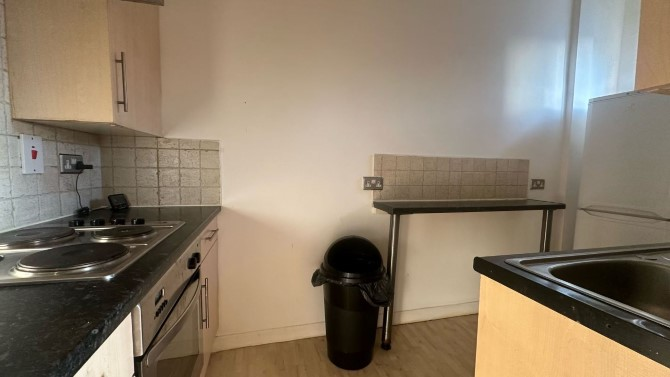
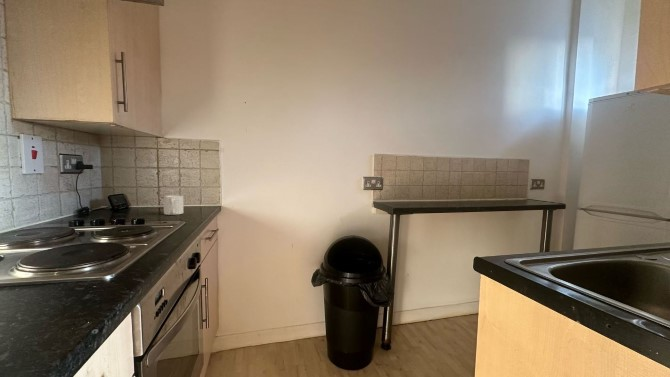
+ mug [163,195,184,216]
